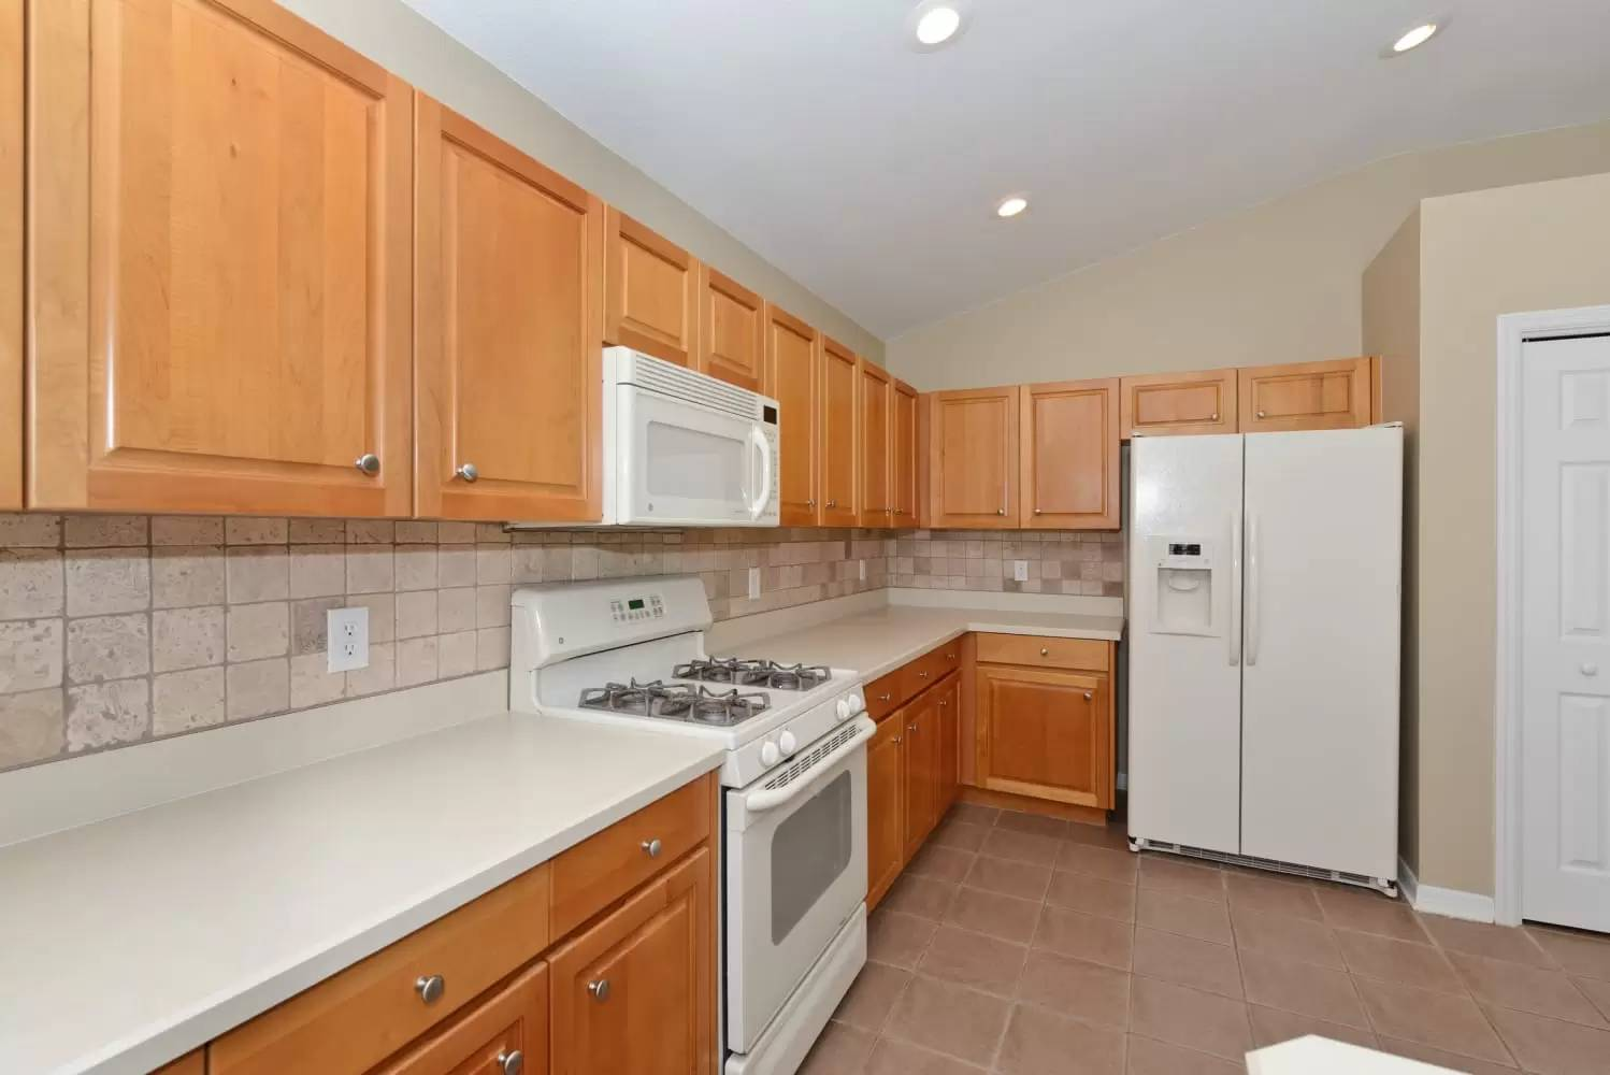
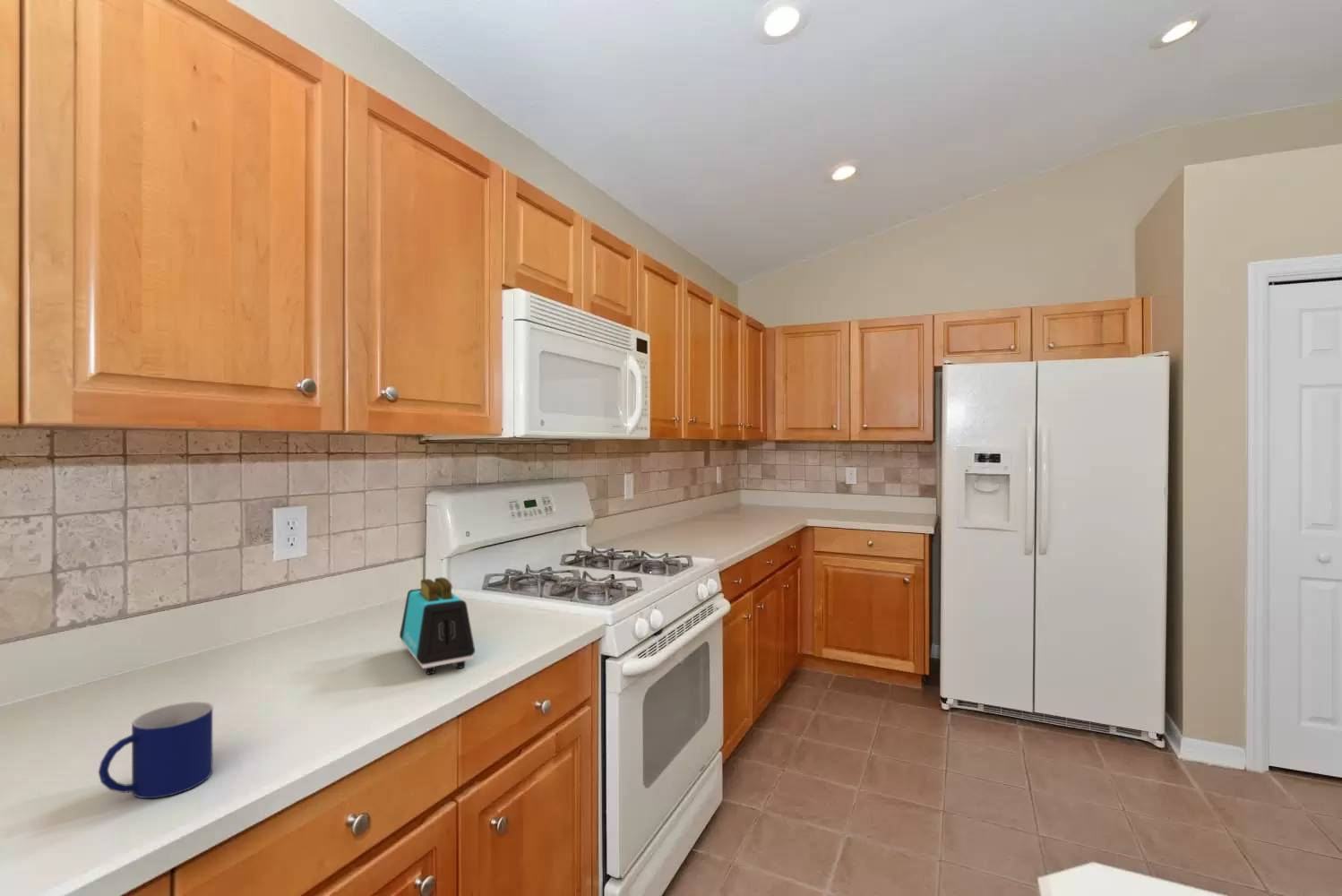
+ toaster [399,576,476,676]
+ mug [98,701,213,799]
